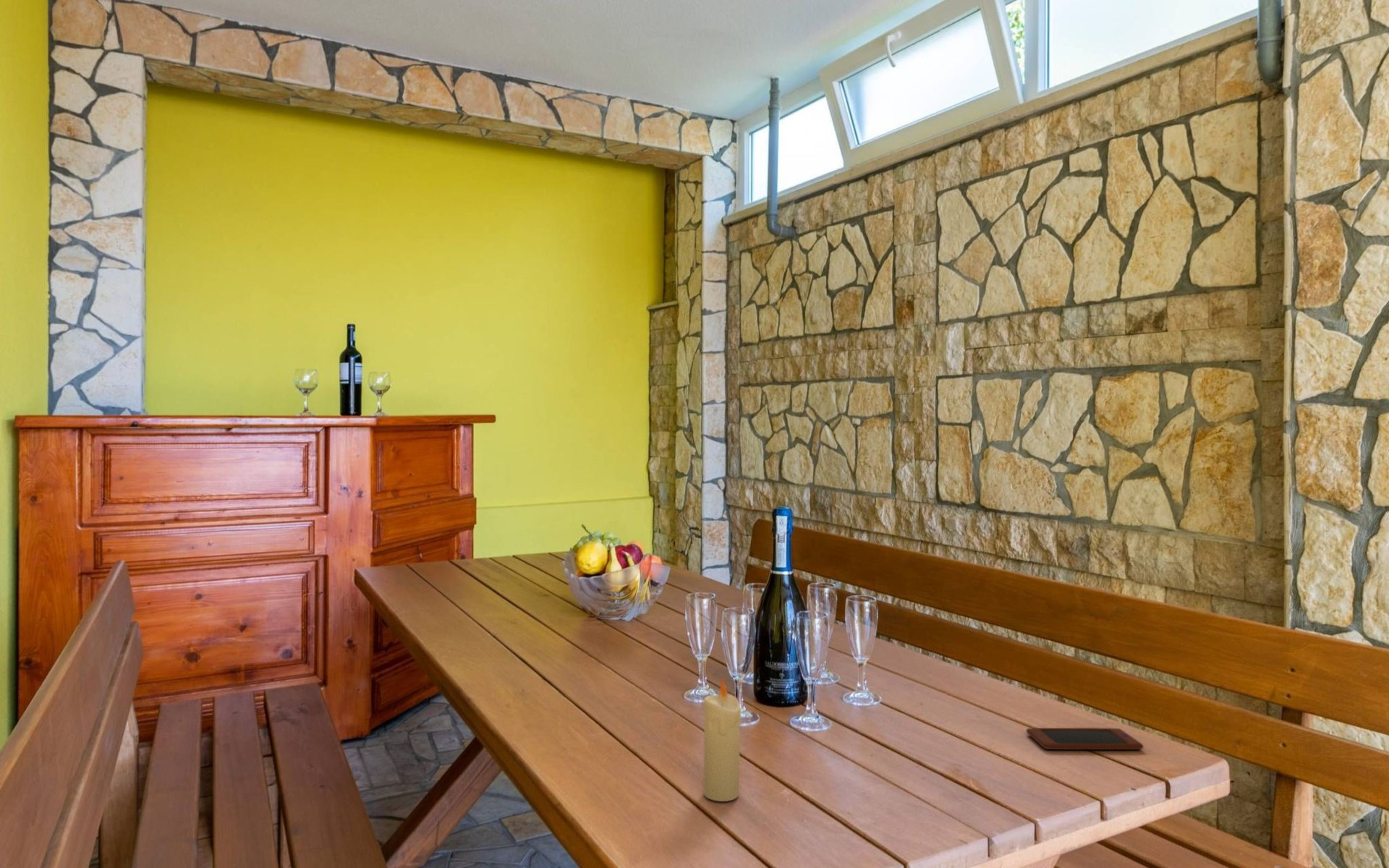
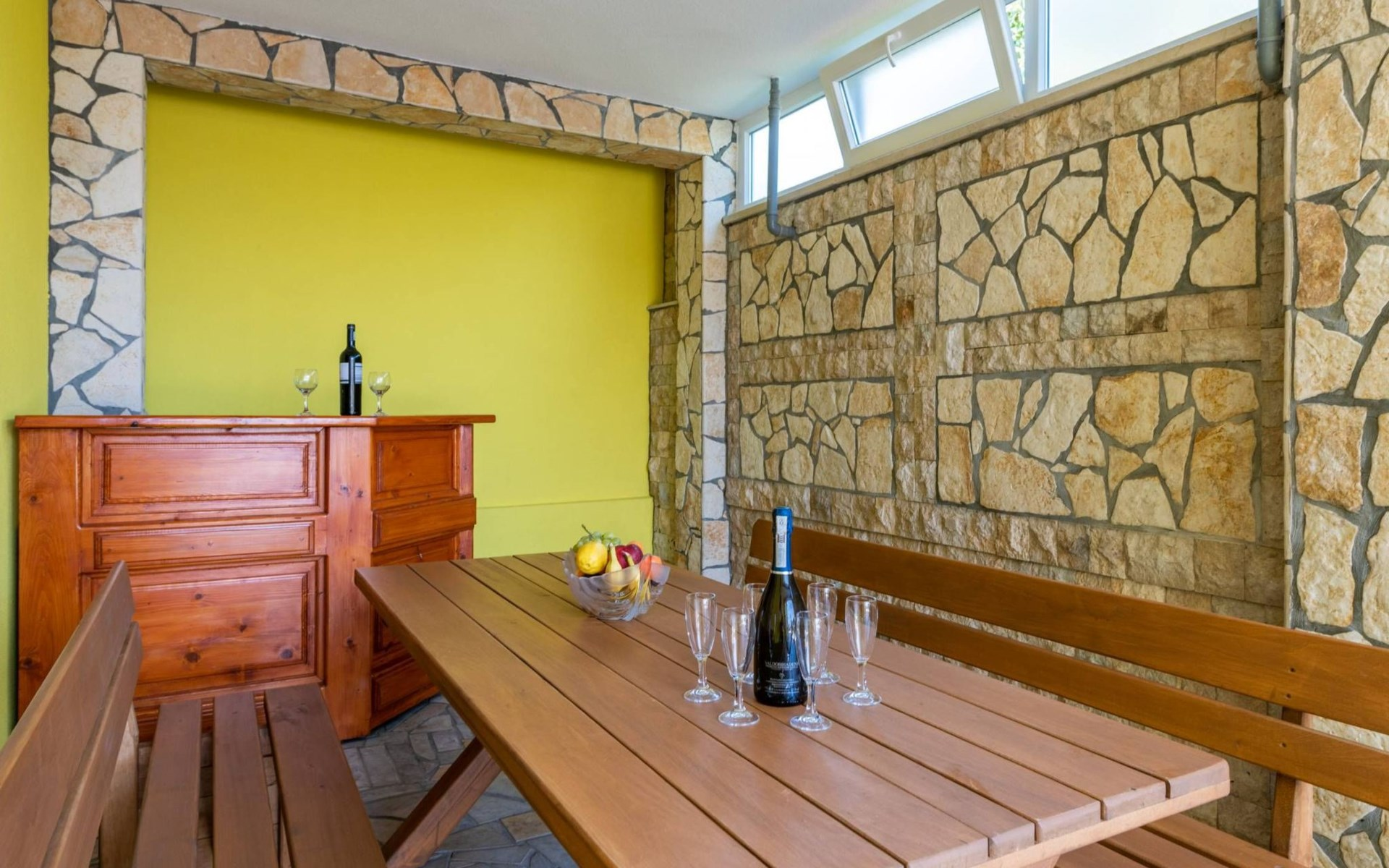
- smartphone [1026,727,1144,750]
- candle [702,678,742,802]
